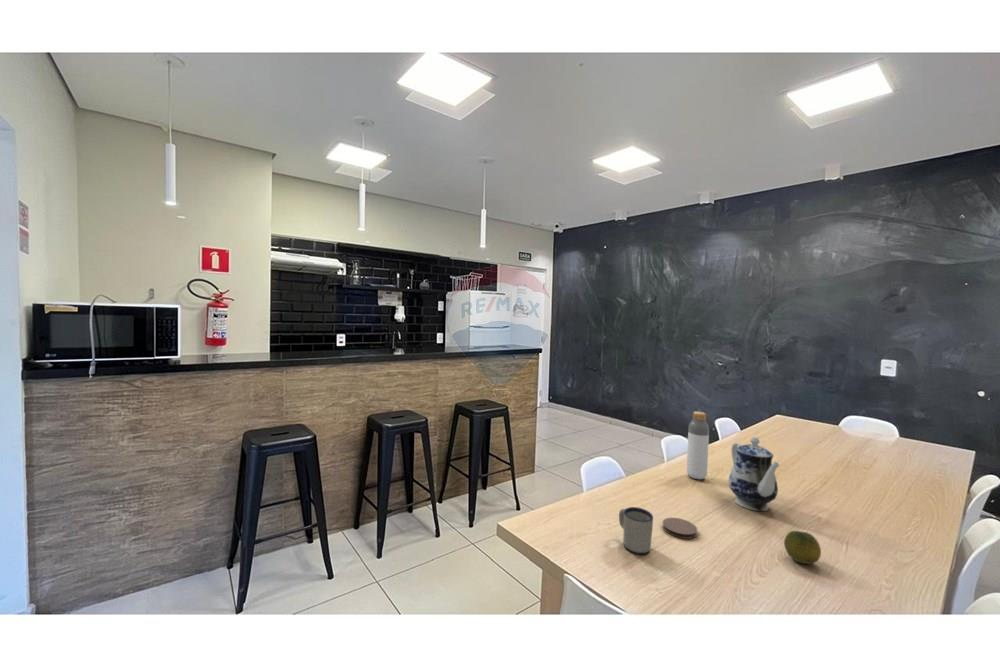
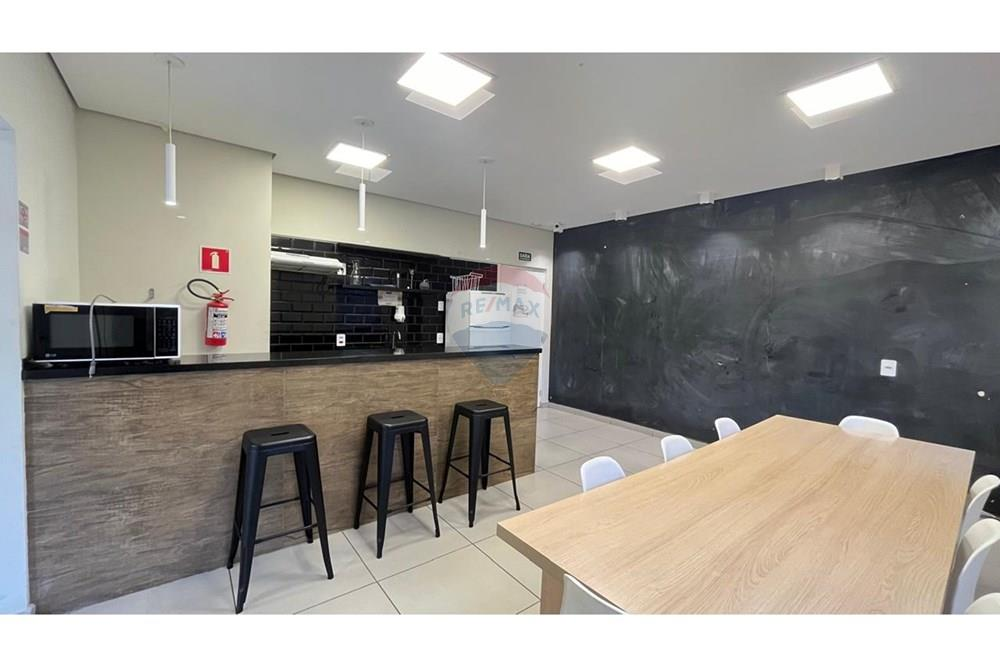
- coaster [662,517,698,540]
- fruit [783,530,822,565]
- bottle [686,410,710,480]
- teapot [728,436,781,512]
- mug [618,506,654,555]
